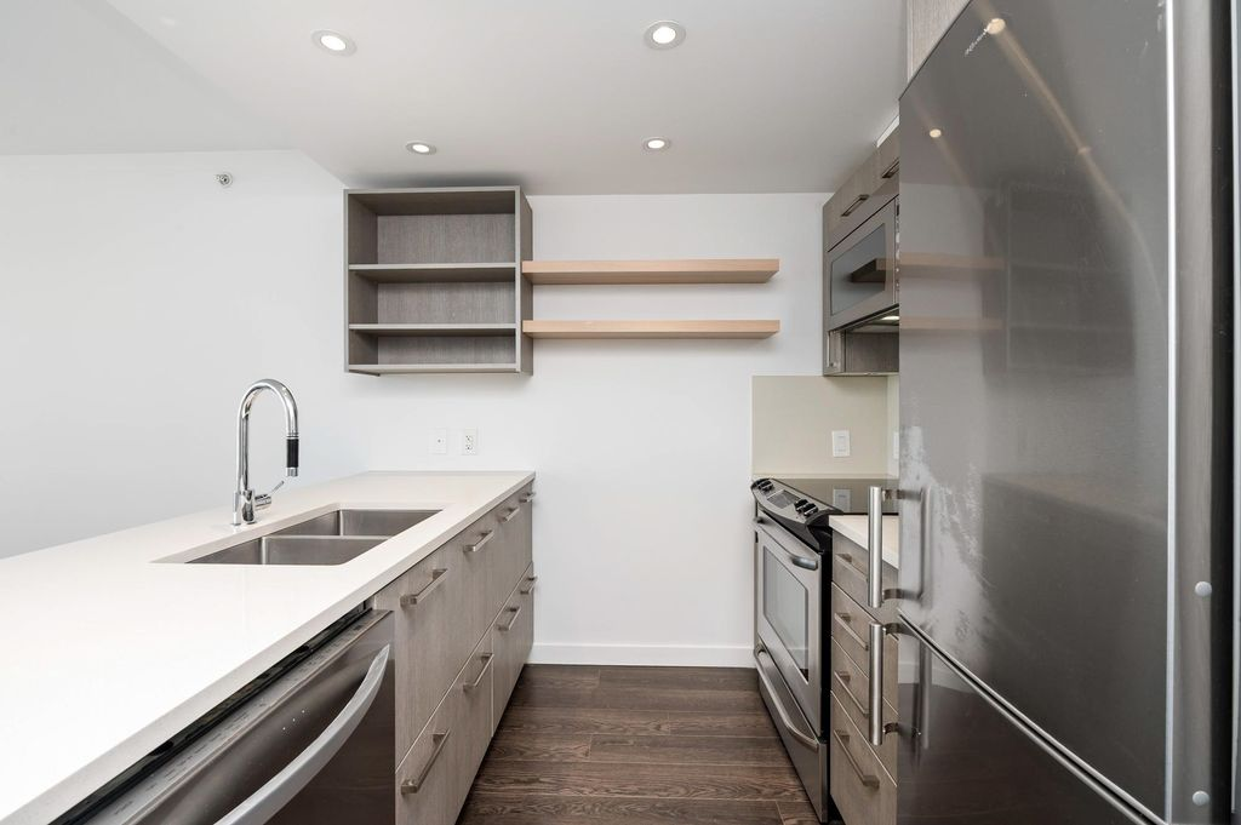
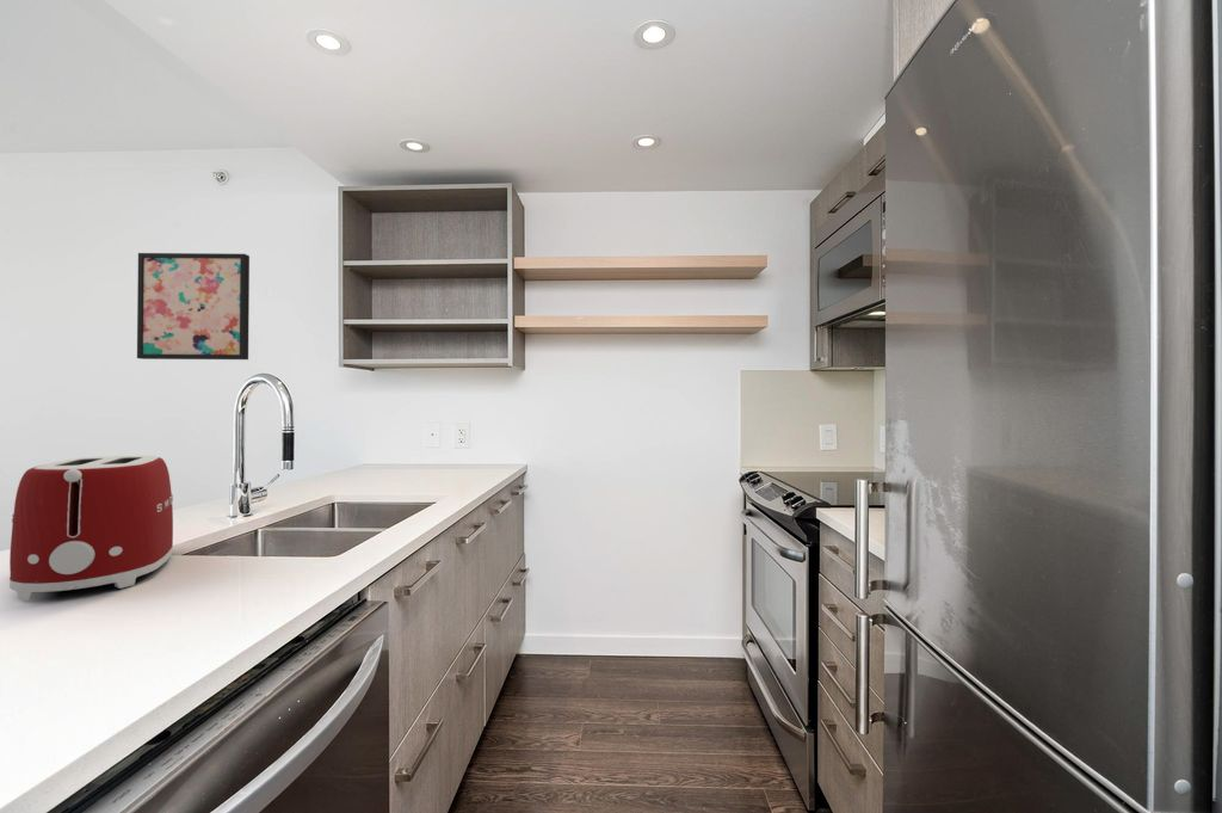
+ wall art [136,252,251,361]
+ toaster [8,455,174,600]
